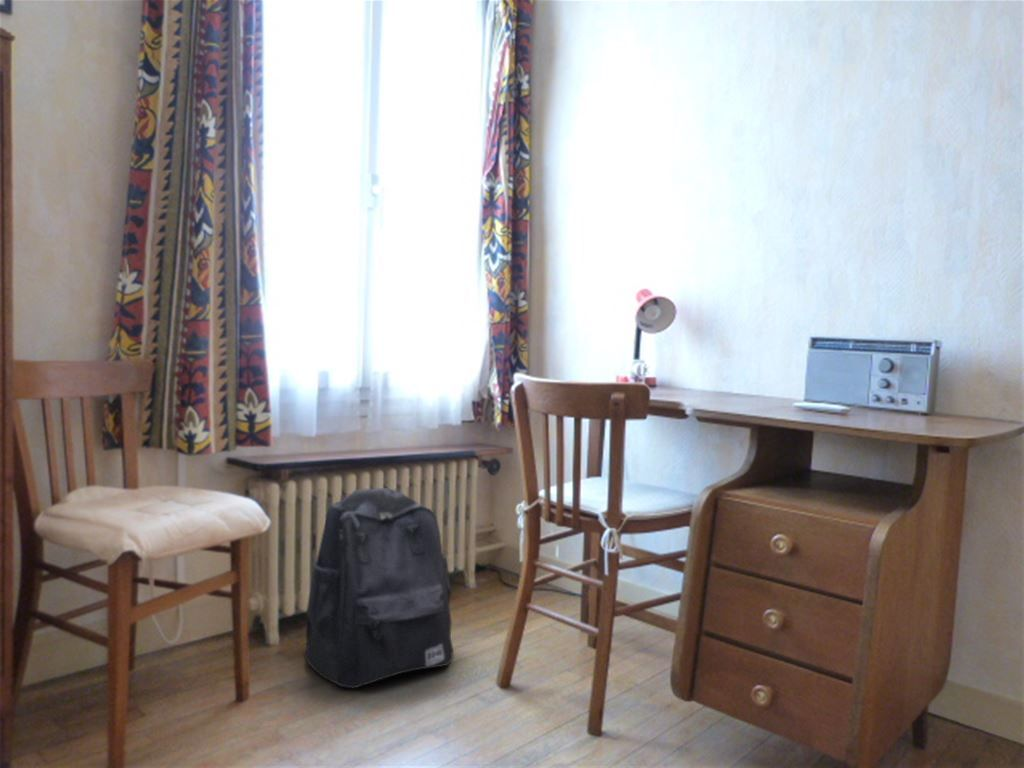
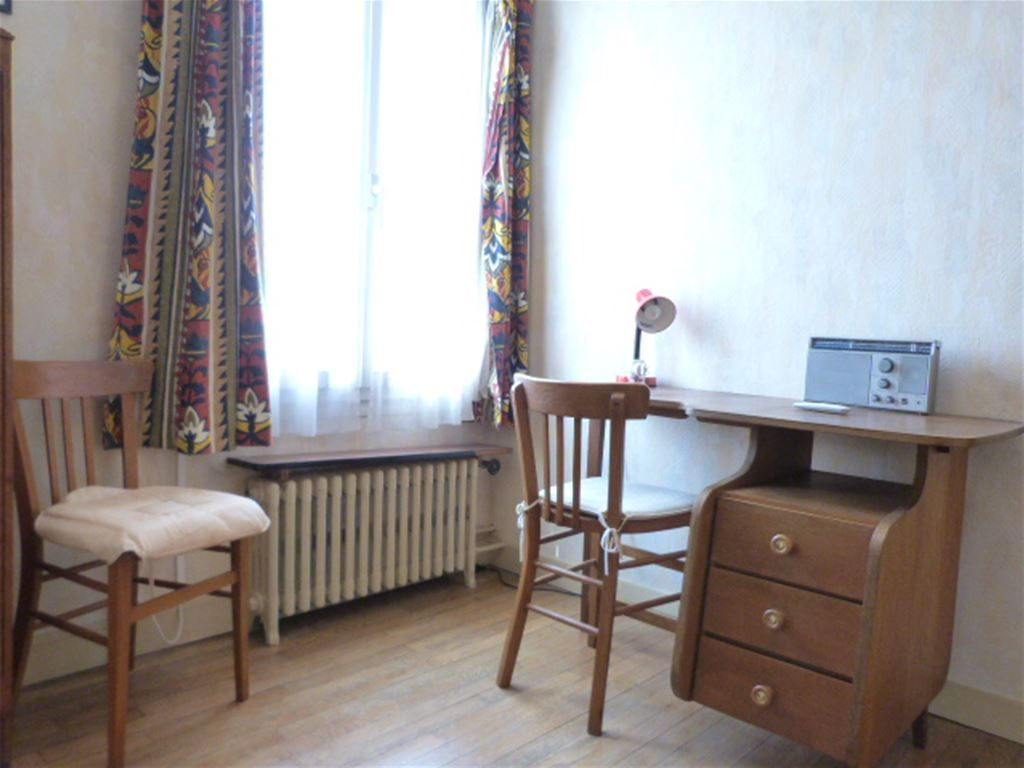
- backpack [304,487,454,690]
